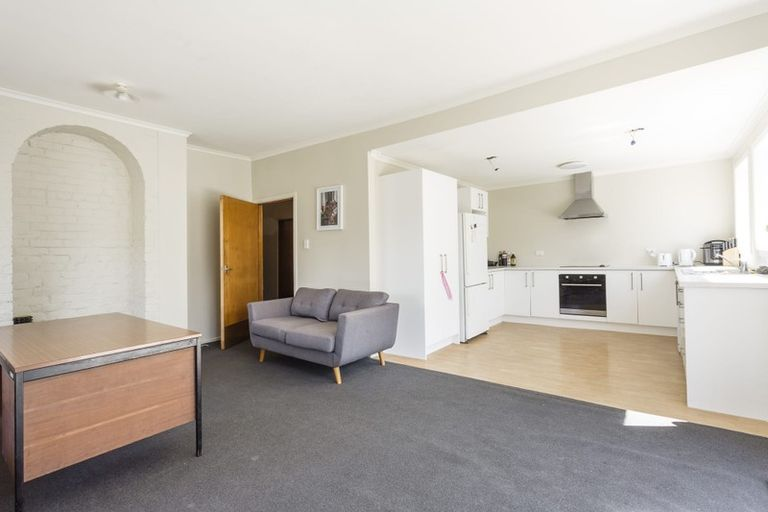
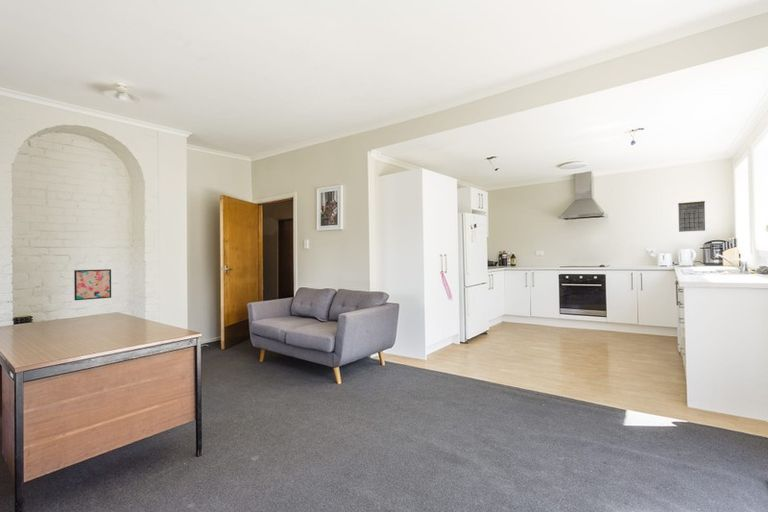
+ wall art [73,268,112,301]
+ calendar [677,195,706,233]
